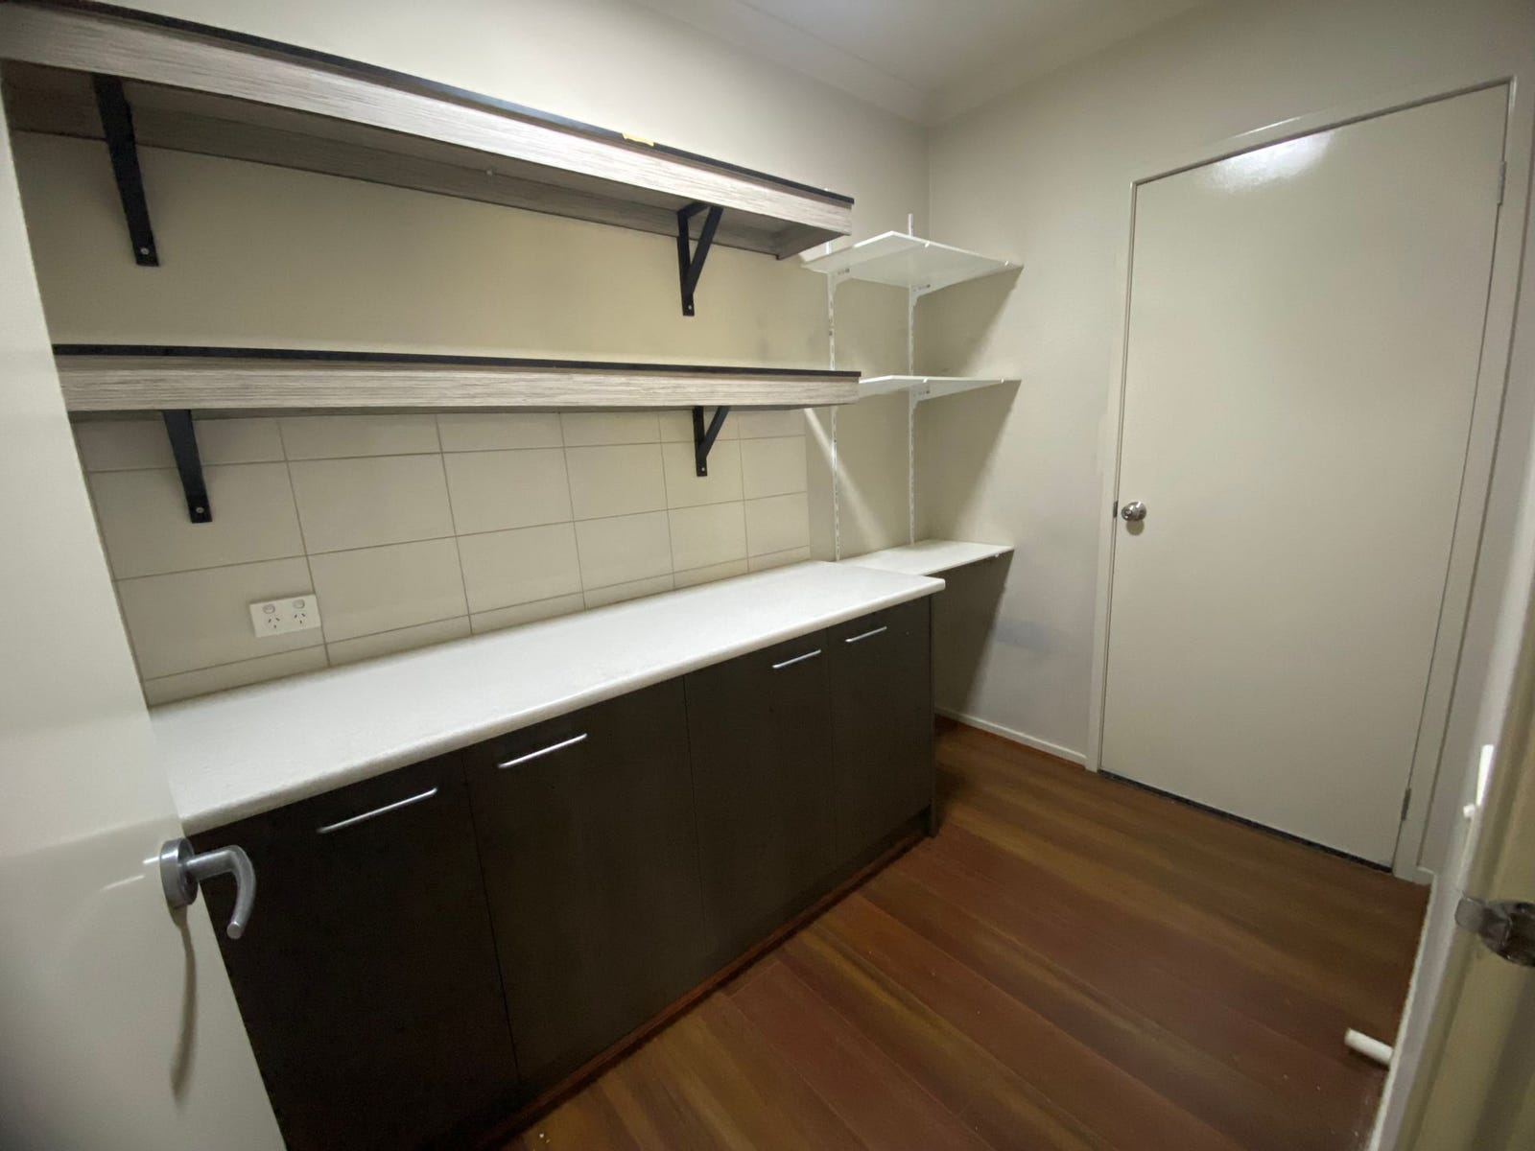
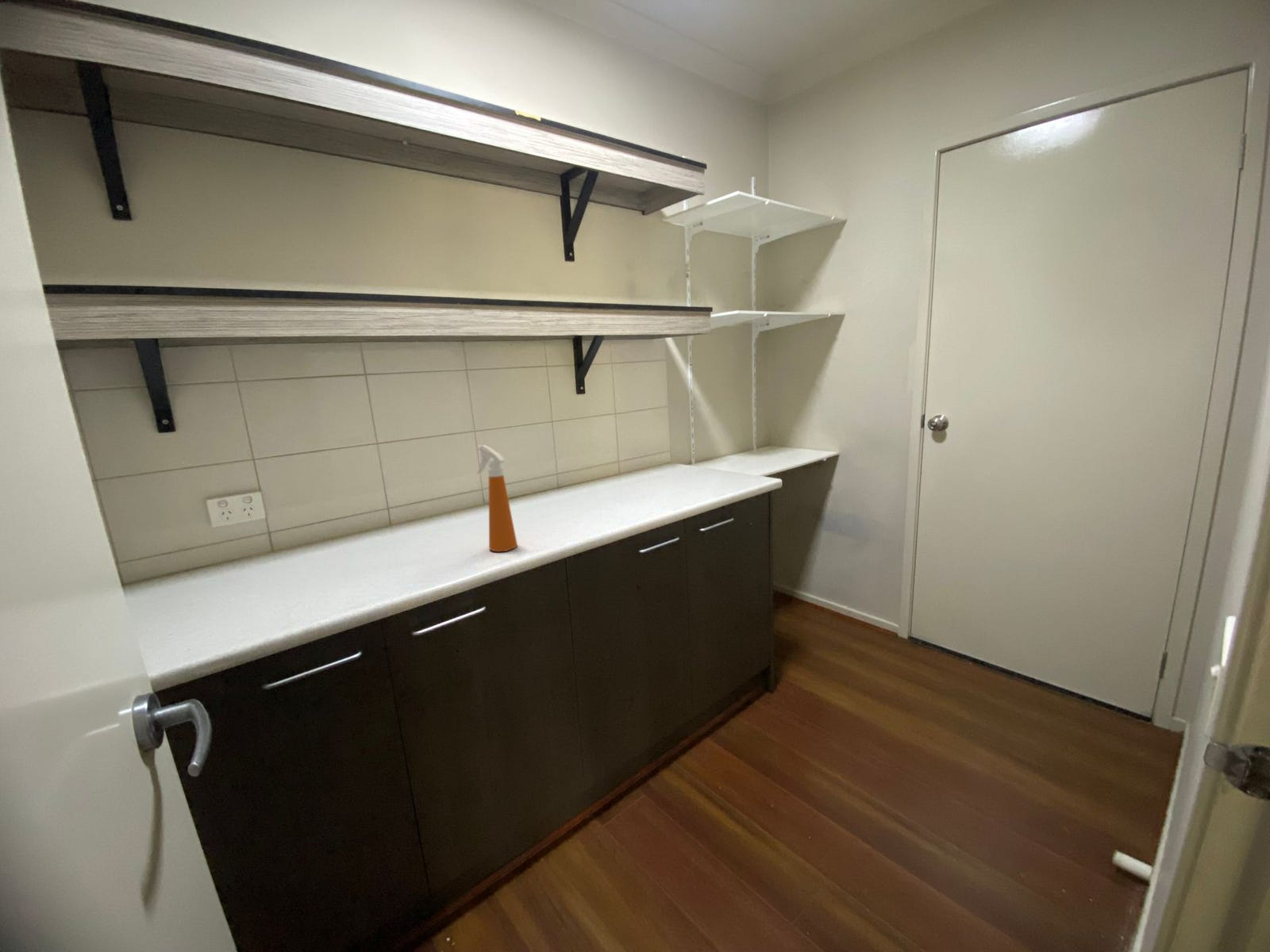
+ spray bottle [476,444,518,552]
